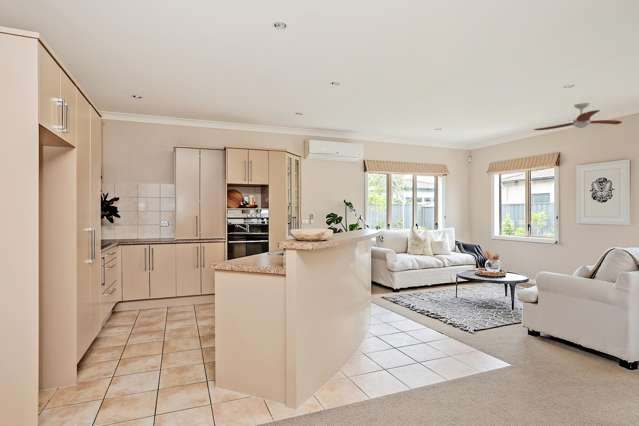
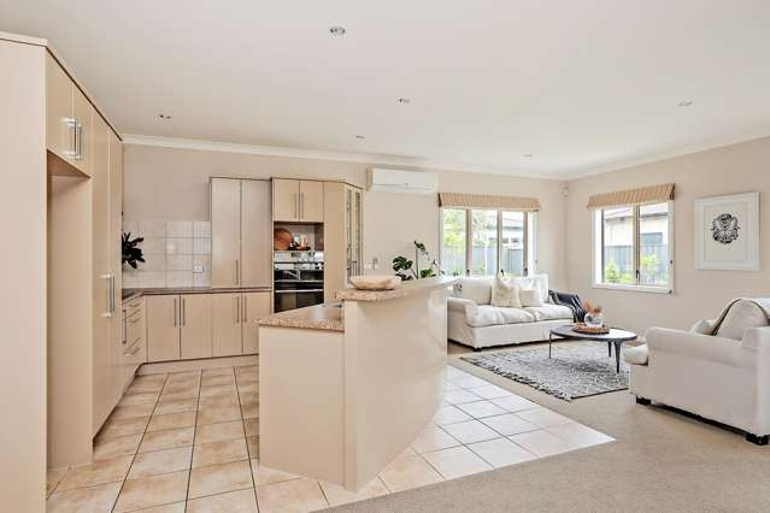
- ceiling fan [533,102,623,131]
